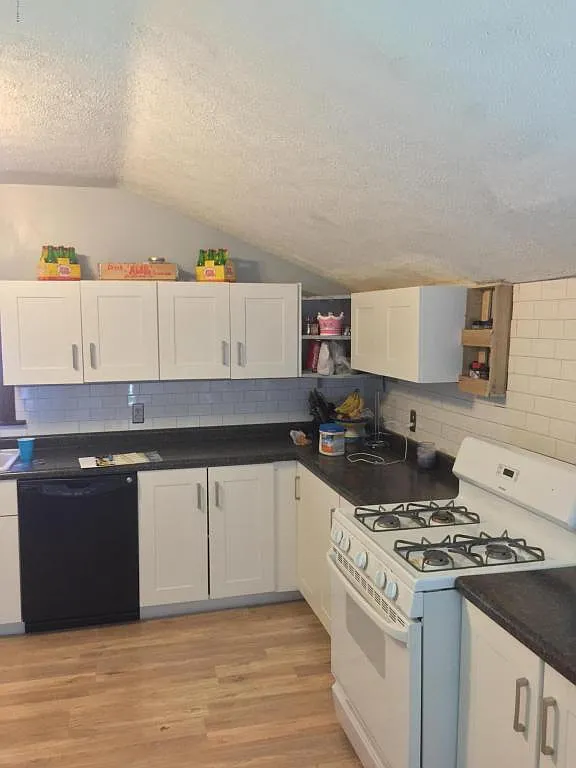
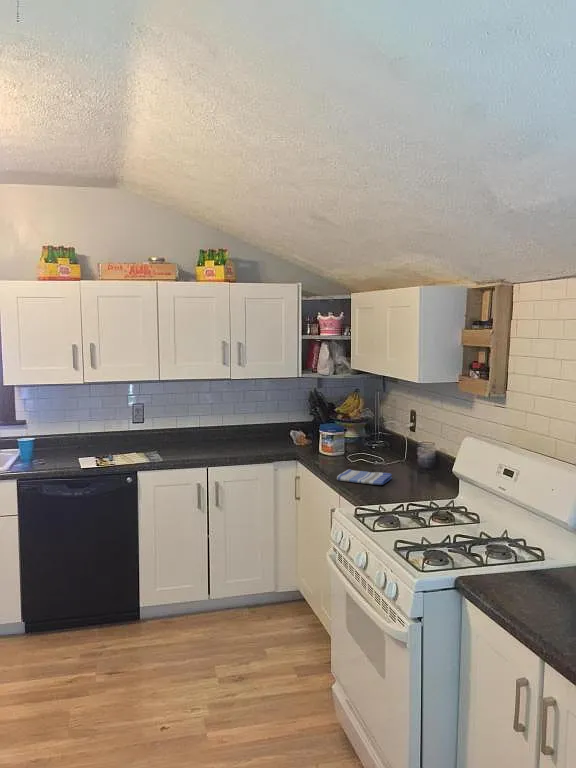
+ dish towel [336,468,393,486]
